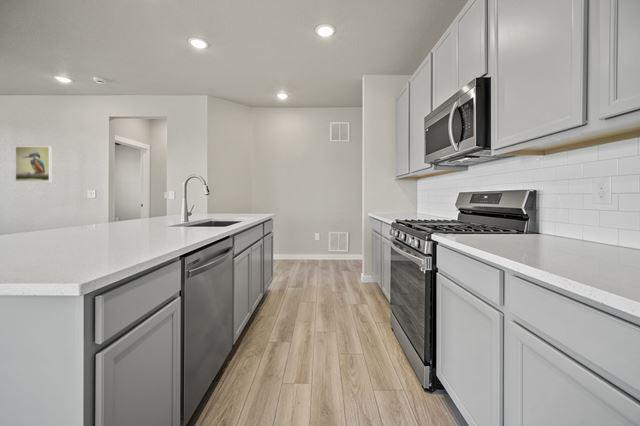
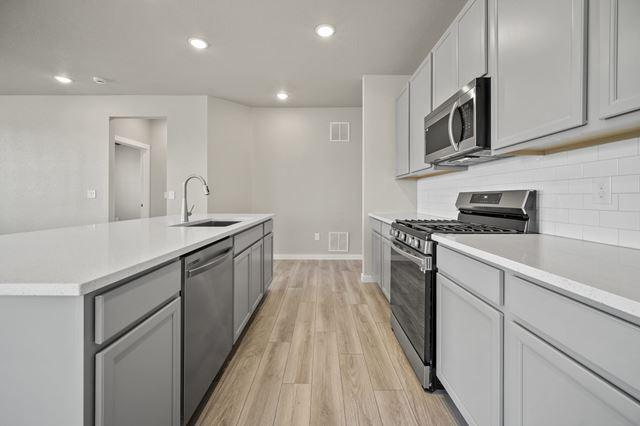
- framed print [14,146,52,182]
